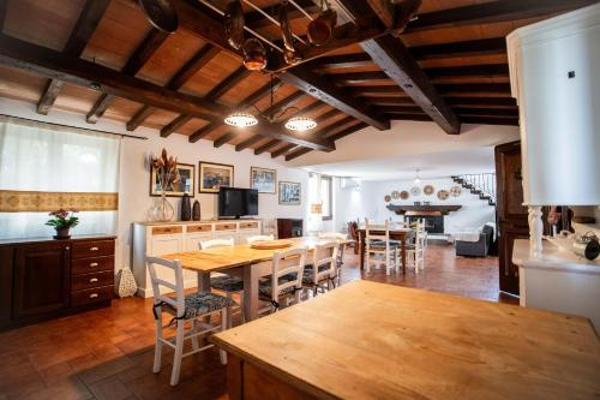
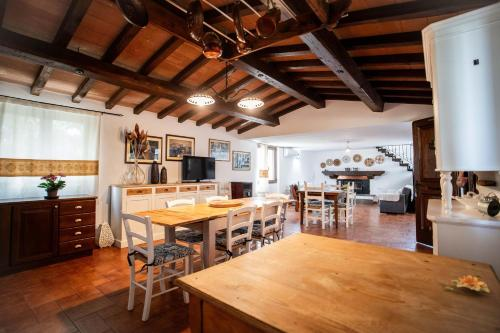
+ flower [444,274,490,294]
